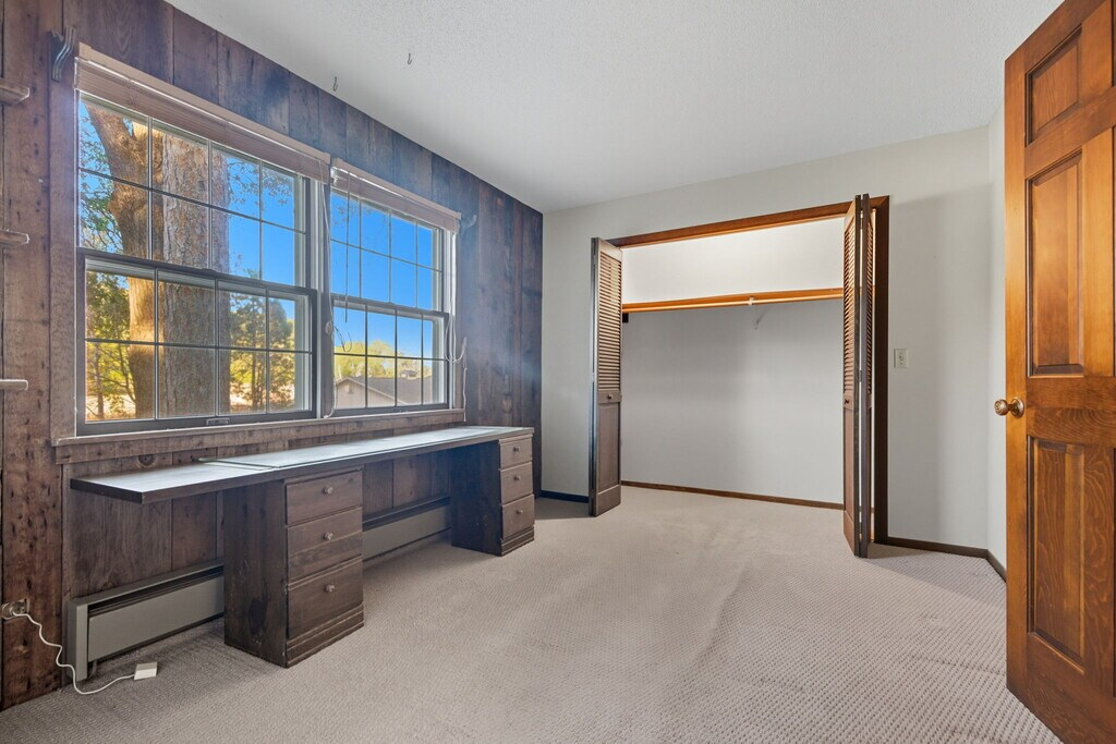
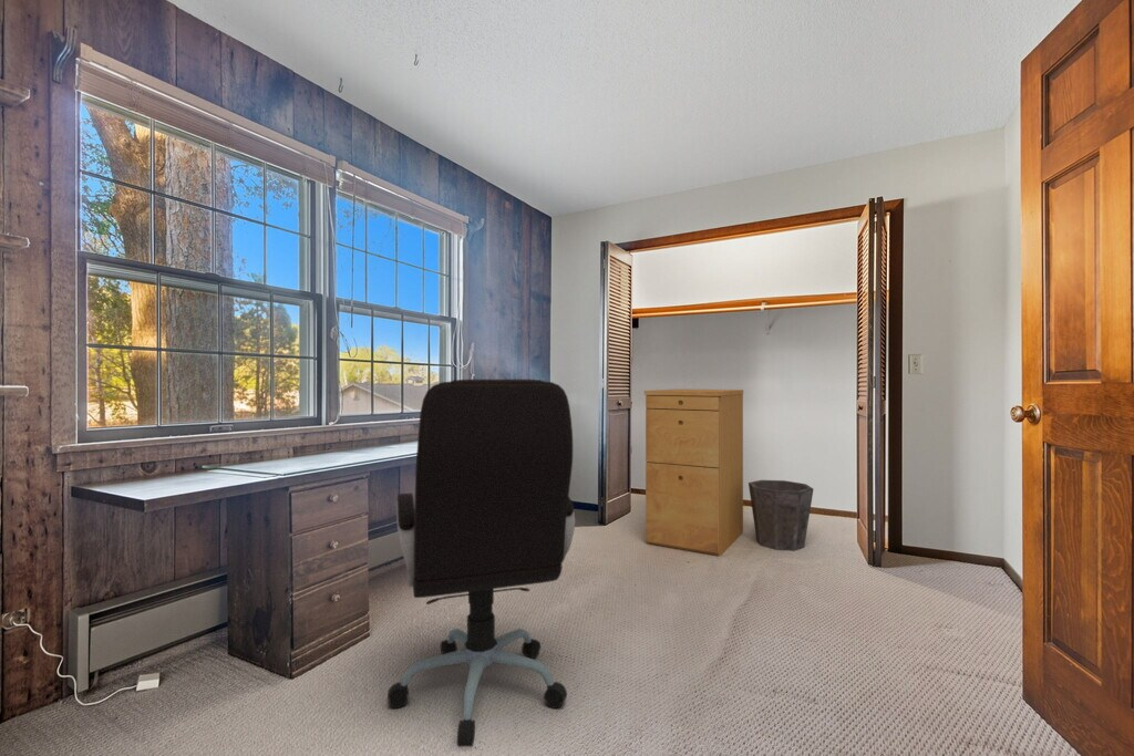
+ office chair [386,379,576,747]
+ filing cabinet [643,389,744,557]
+ waste bin [748,479,814,551]
